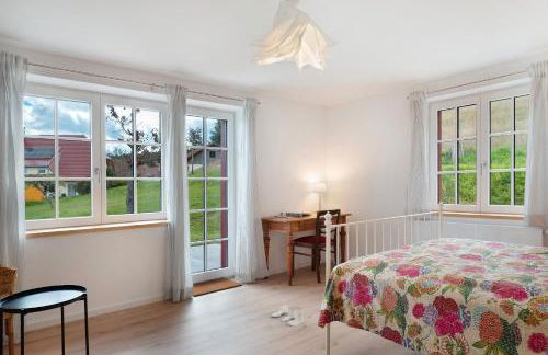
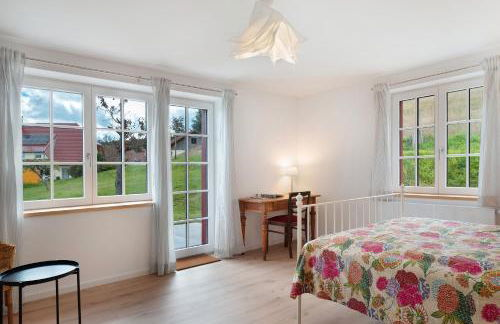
- baby booties [271,305,305,328]
